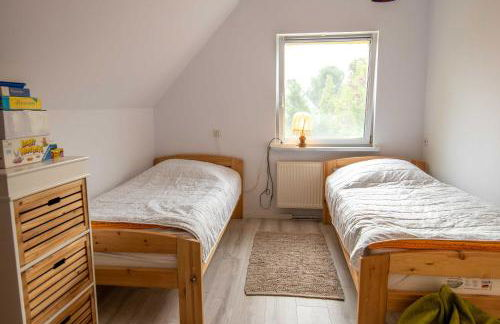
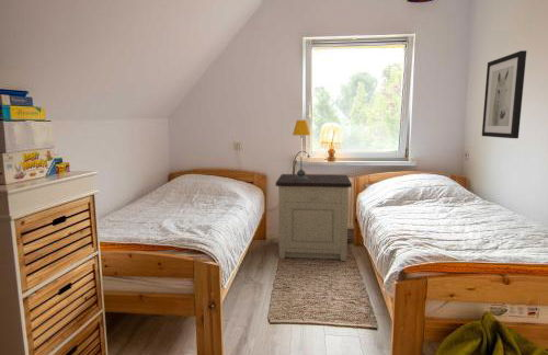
+ wall art [481,49,527,139]
+ table lamp [292,119,311,181]
+ nightstand [275,173,353,262]
